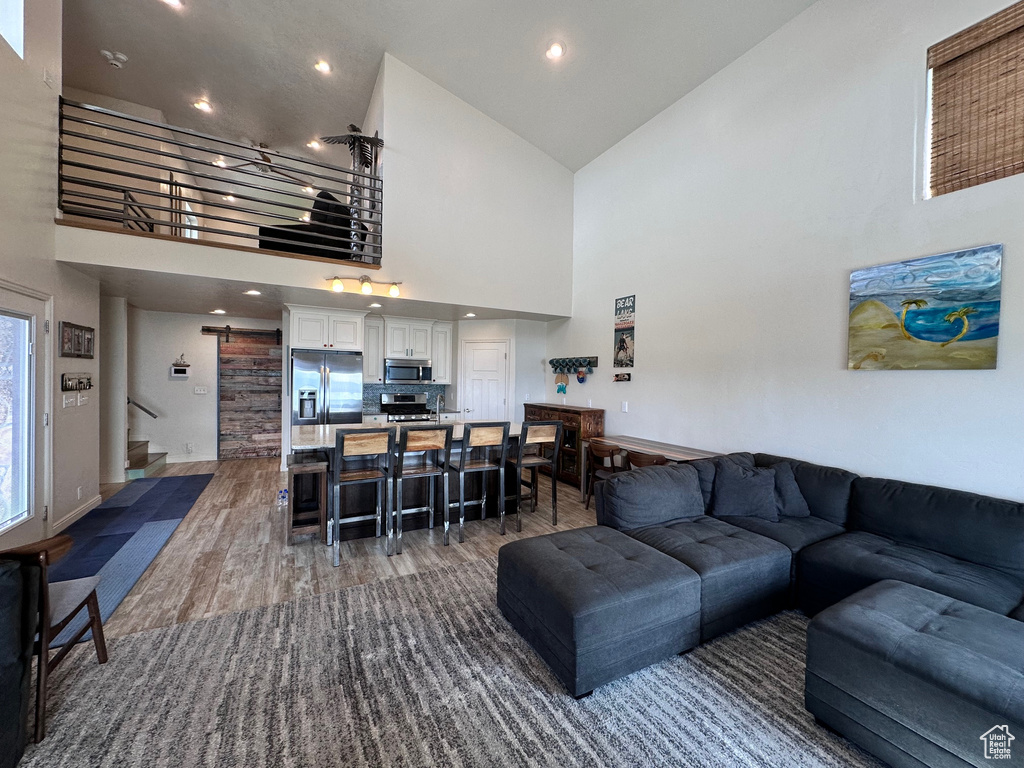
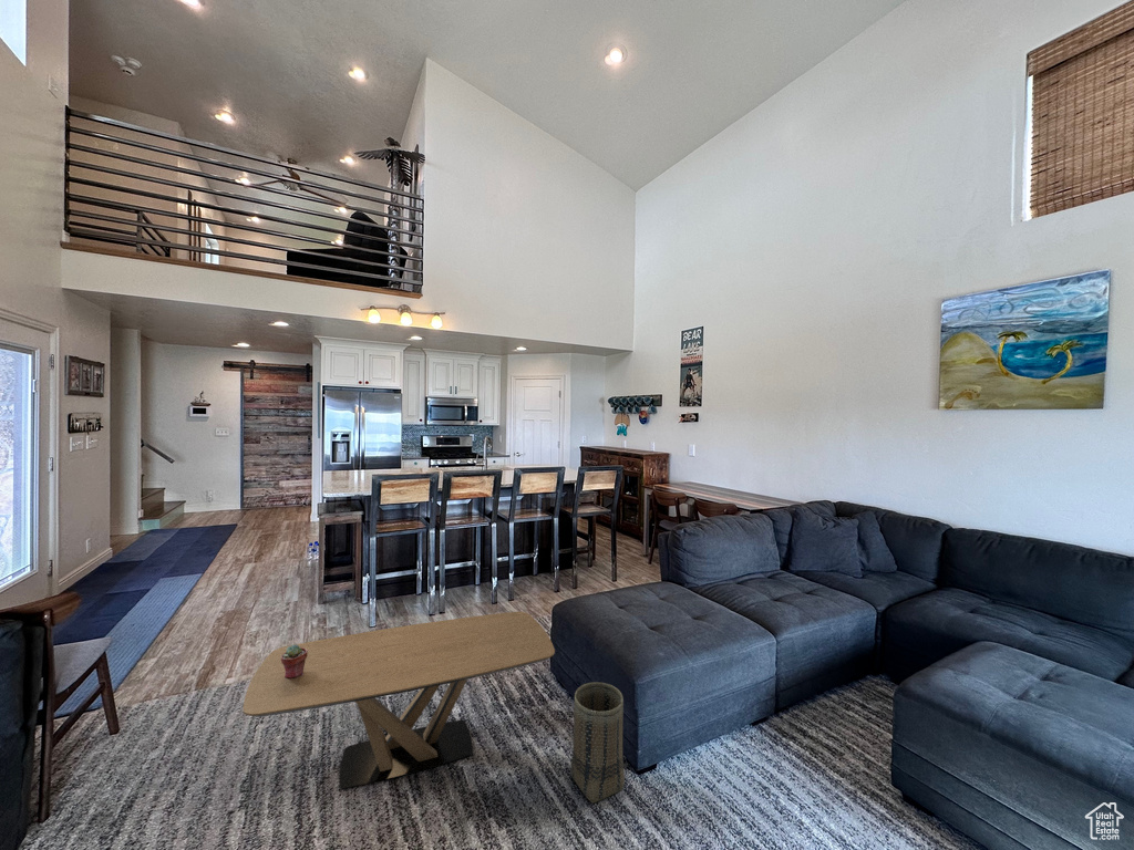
+ potted succulent [281,644,308,678]
+ basket [570,681,626,805]
+ coffee table [241,610,556,790]
